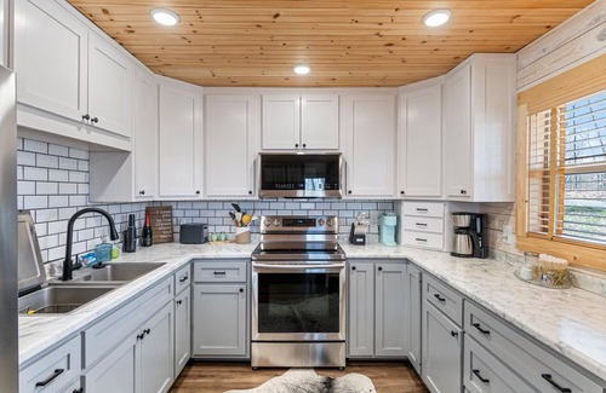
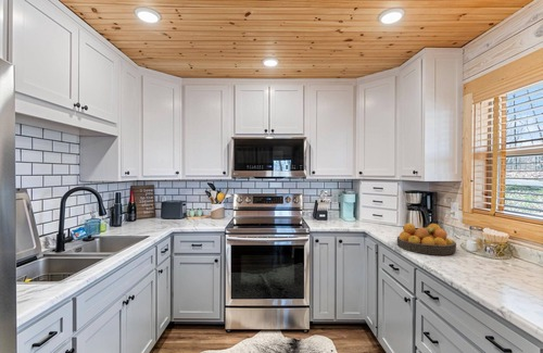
+ fruit bowl [396,223,457,255]
